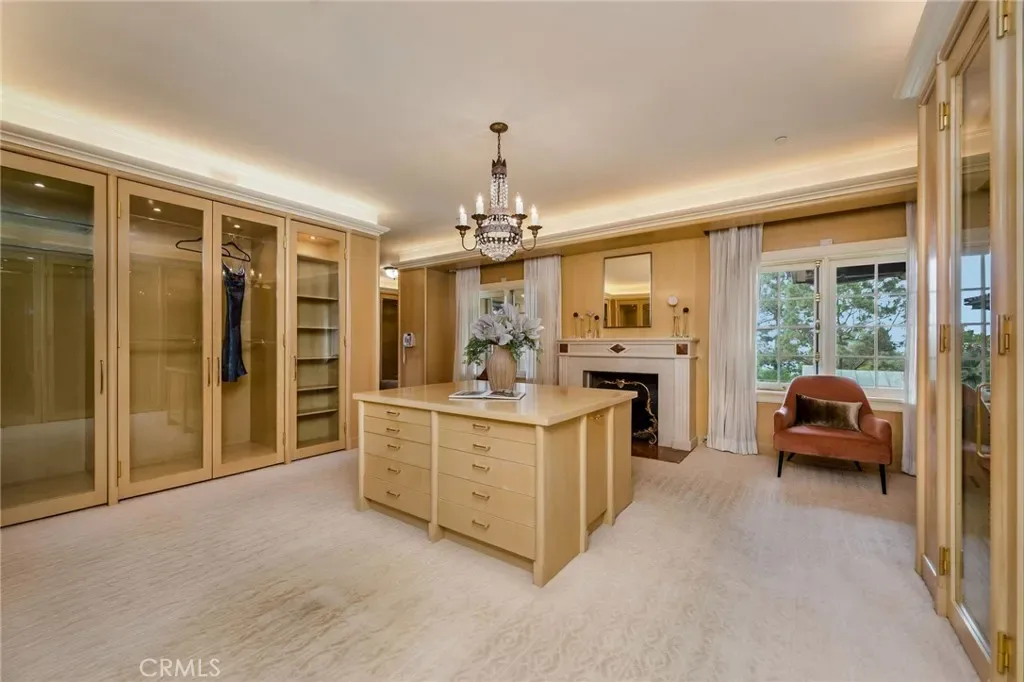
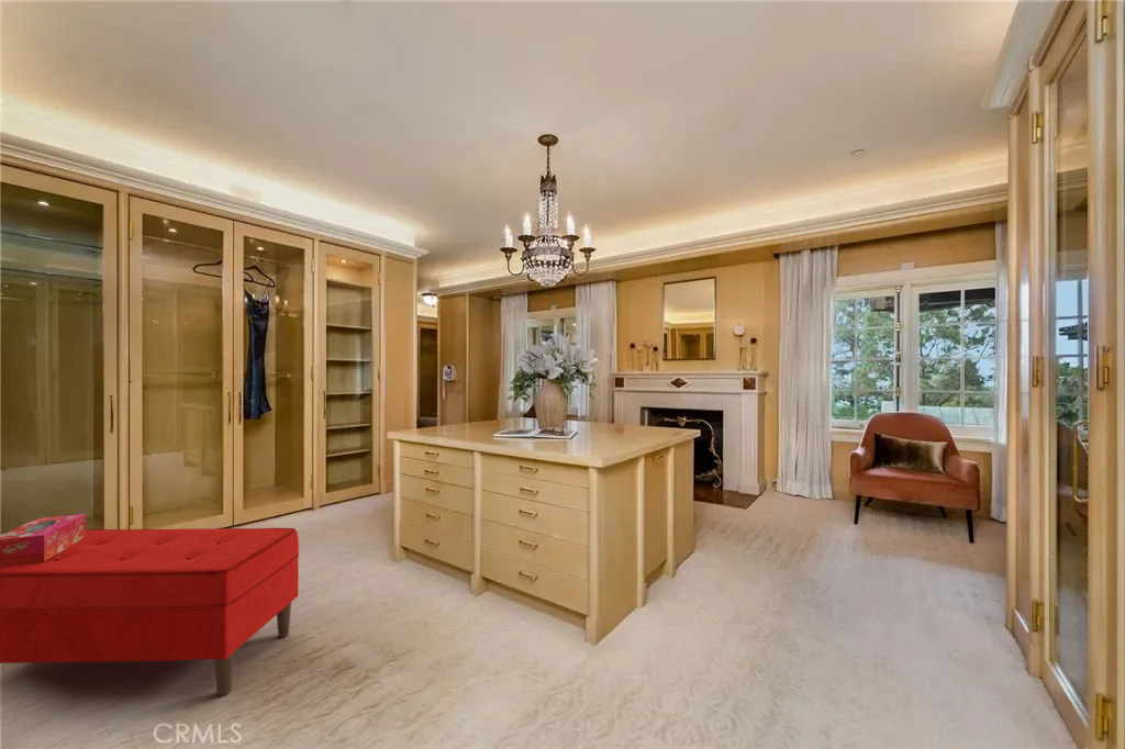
+ tissue box [0,513,87,567]
+ bench [0,527,300,697]
